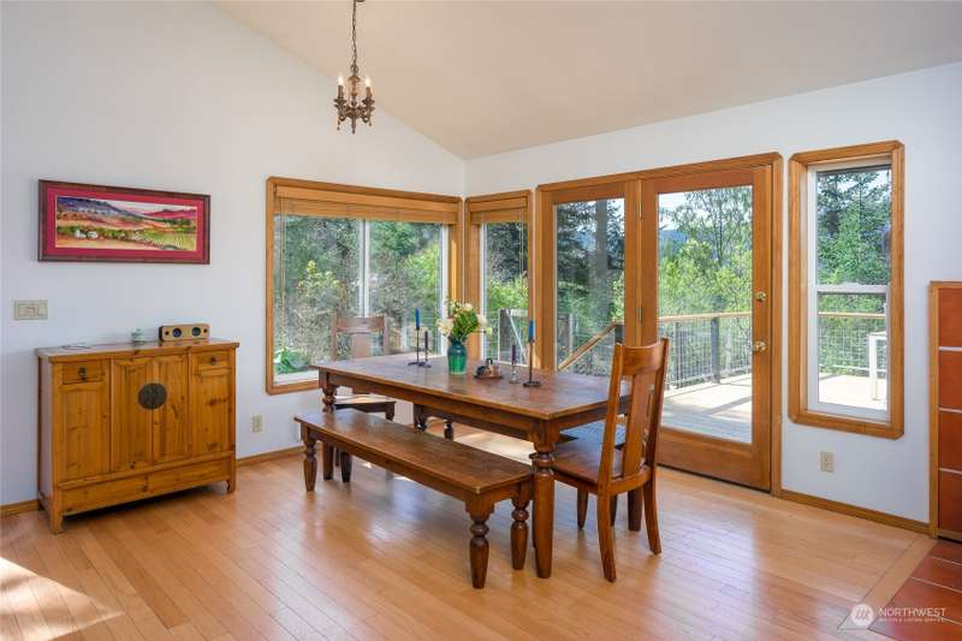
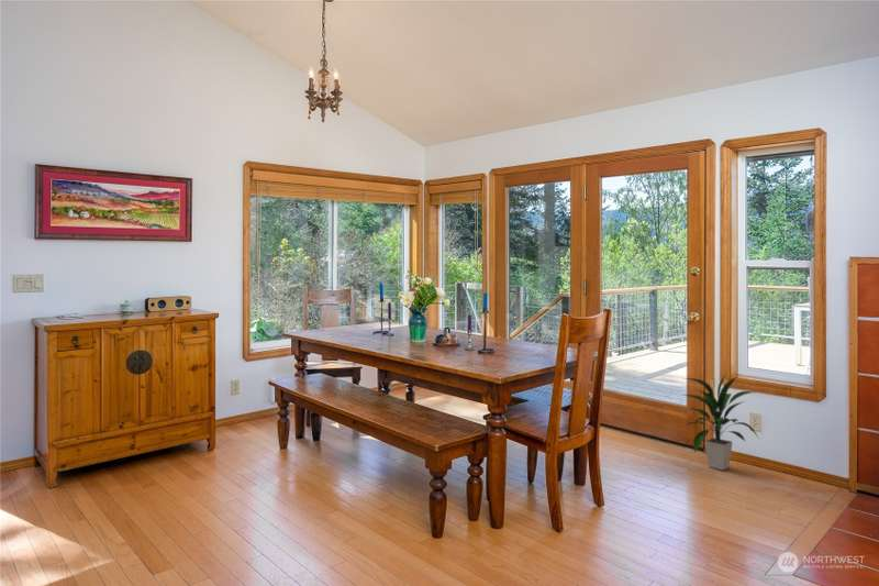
+ indoor plant [683,373,760,471]
